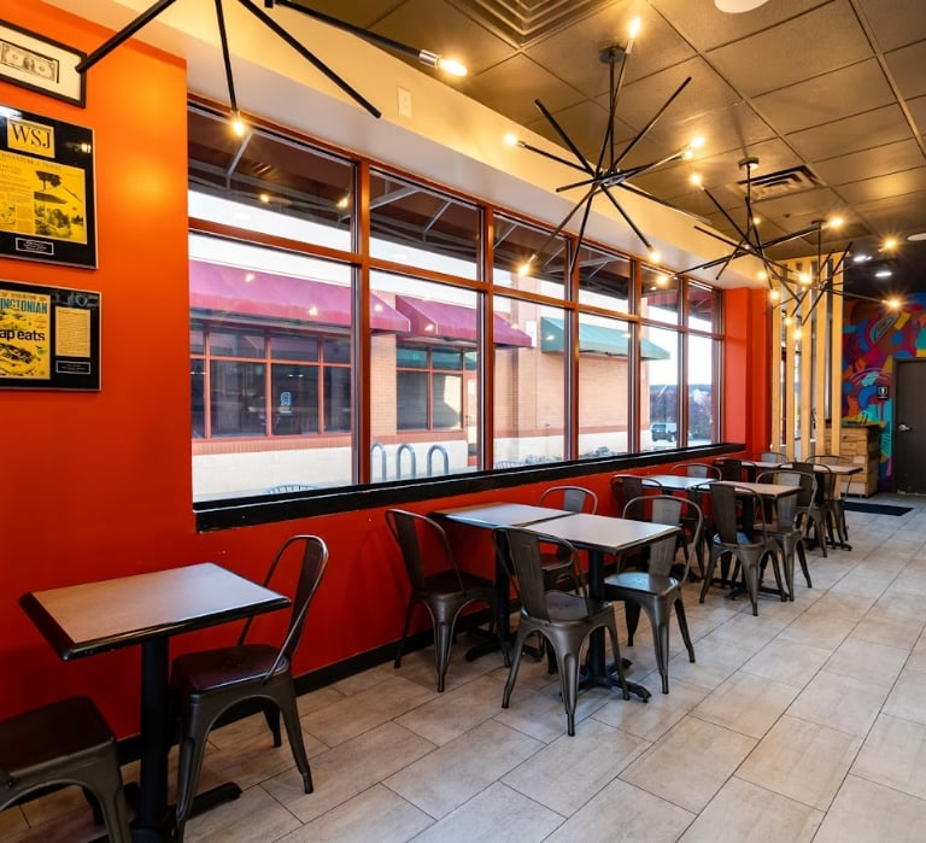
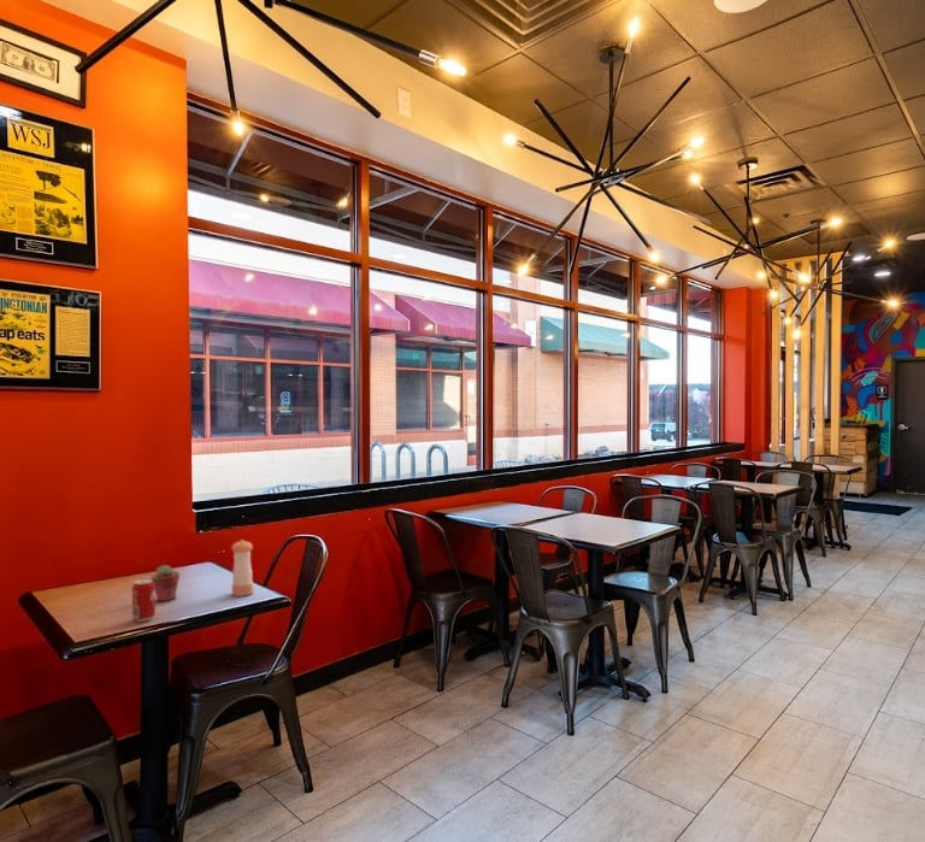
+ potted succulent [149,564,181,602]
+ beverage can [131,578,157,623]
+ pepper shaker [230,538,254,597]
